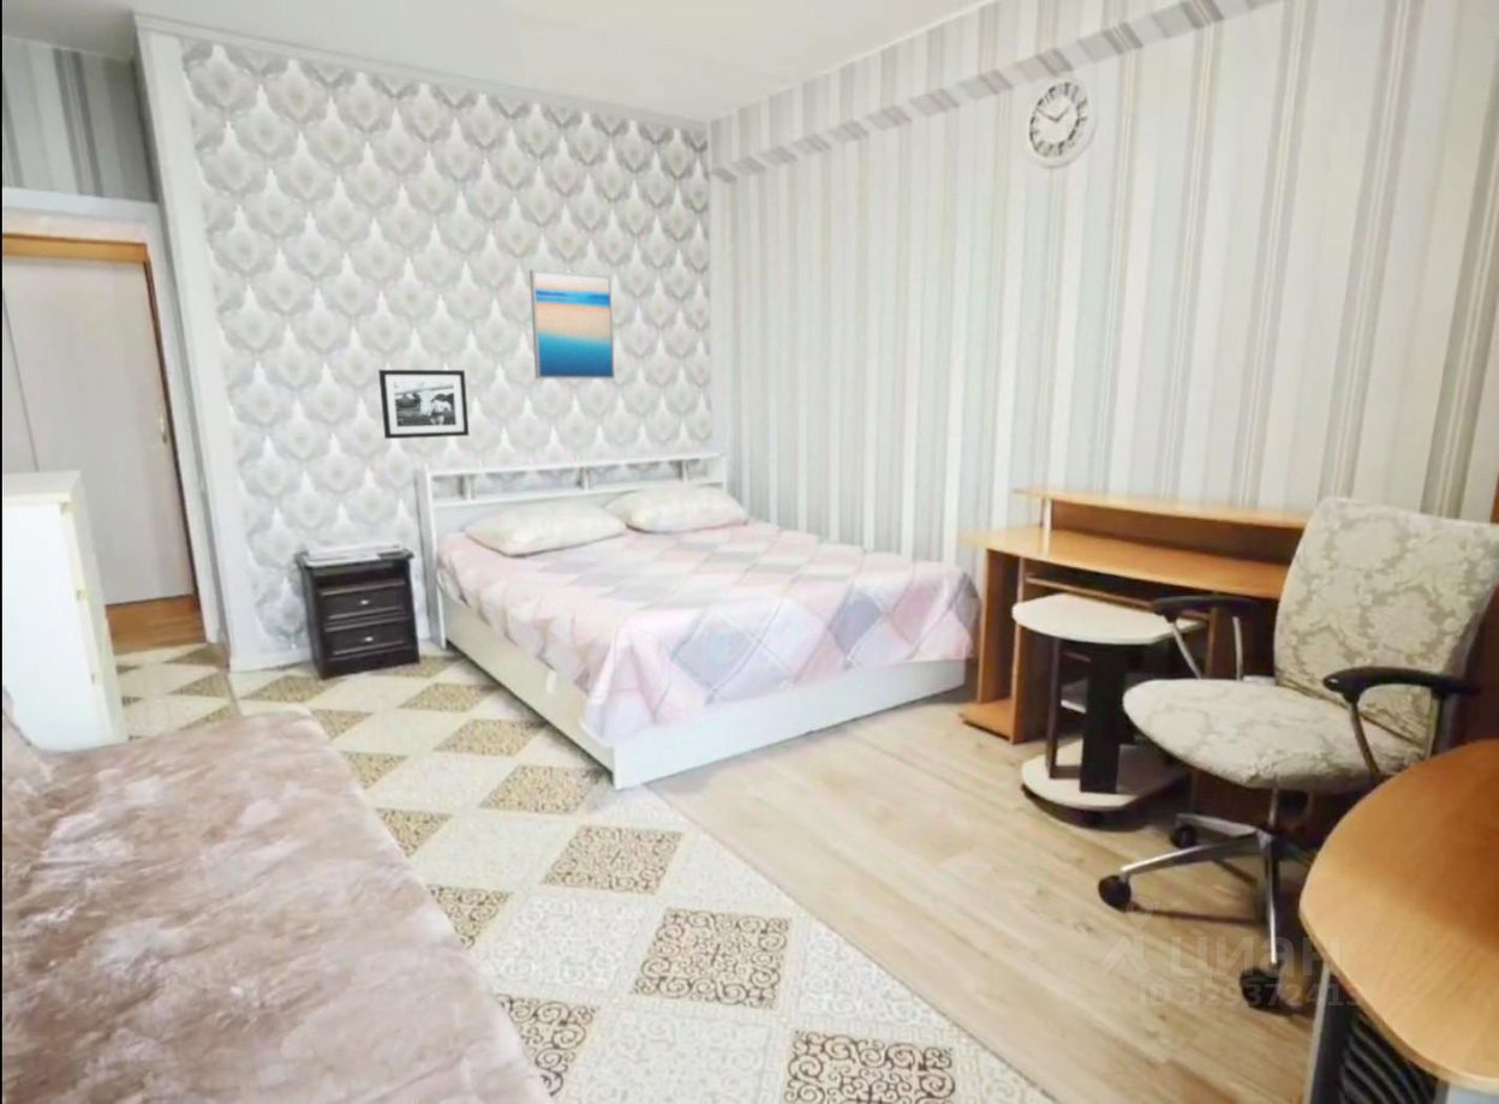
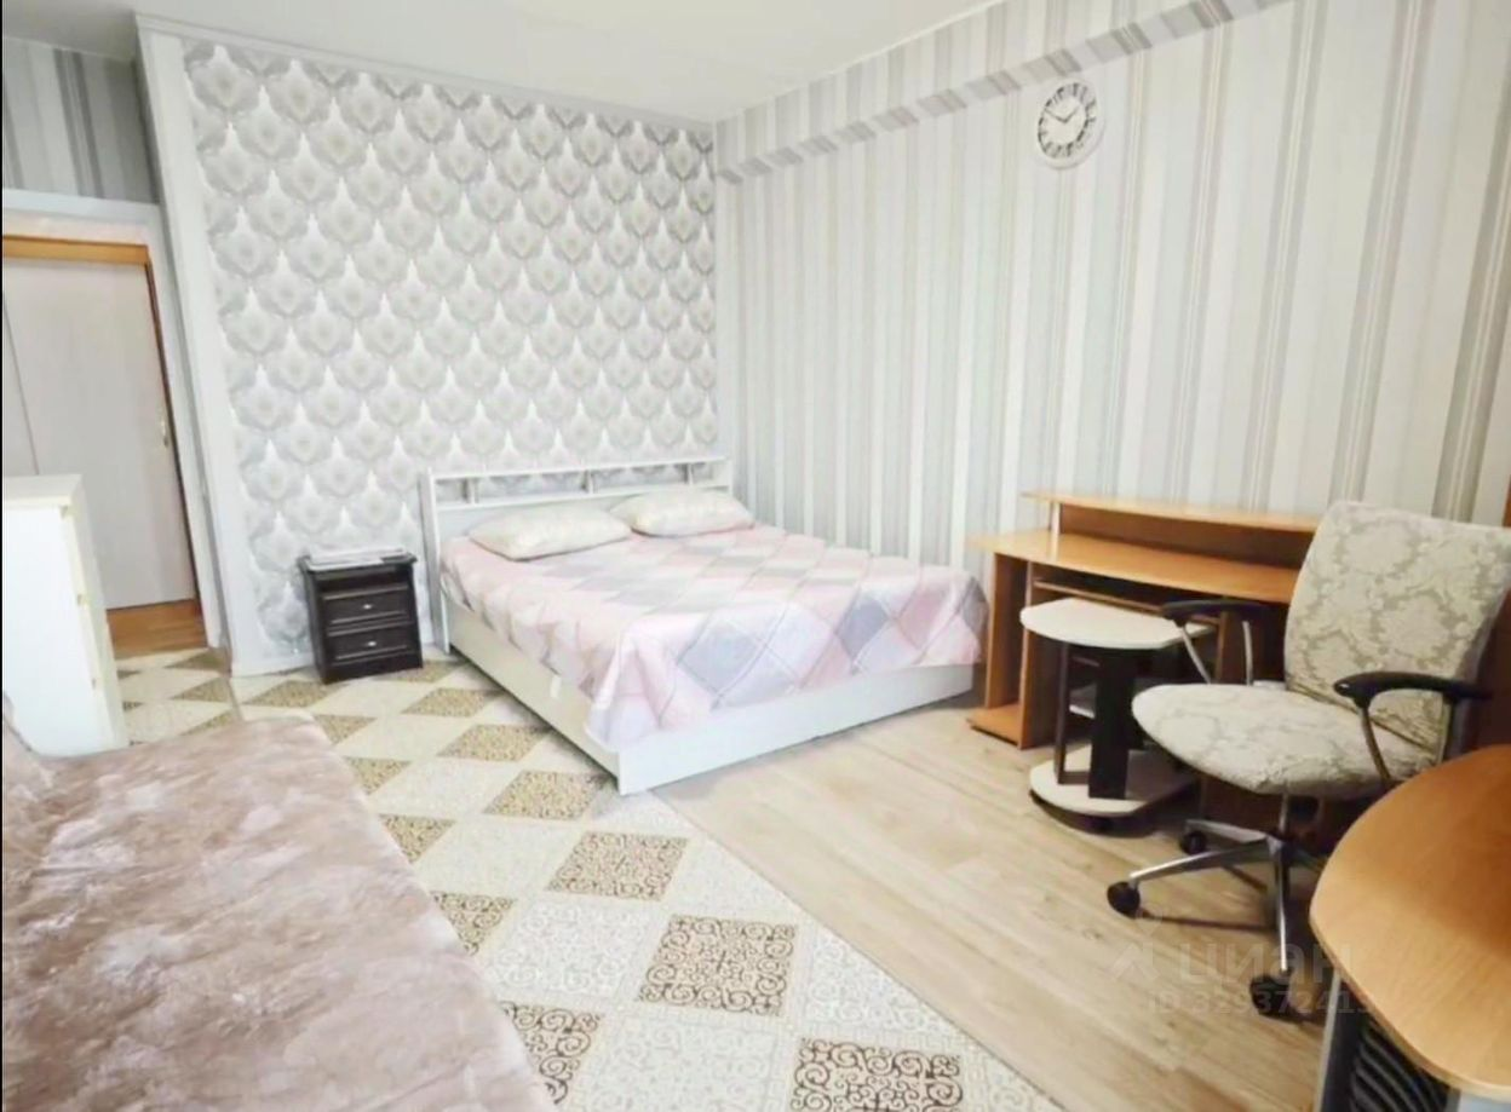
- wall art [528,268,616,380]
- picture frame [377,369,470,440]
